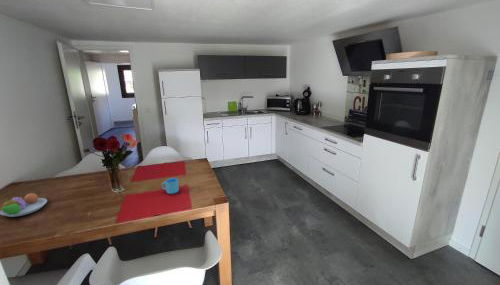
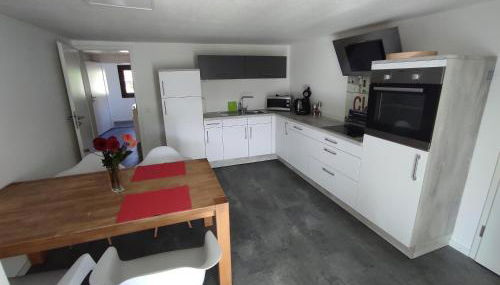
- mug [161,177,180,195]
- fruit bowl [0,191,48,218]
